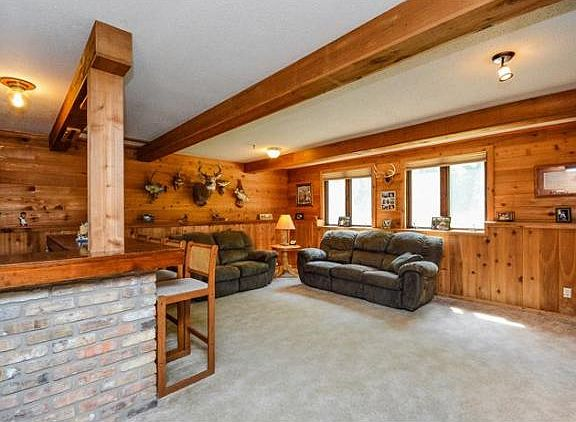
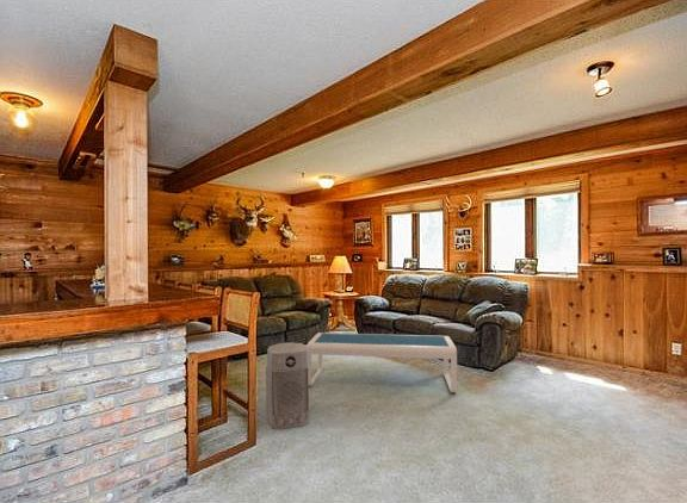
+ coffee table [307,331,458,393]
+ air purifier [265,342,310,430]
